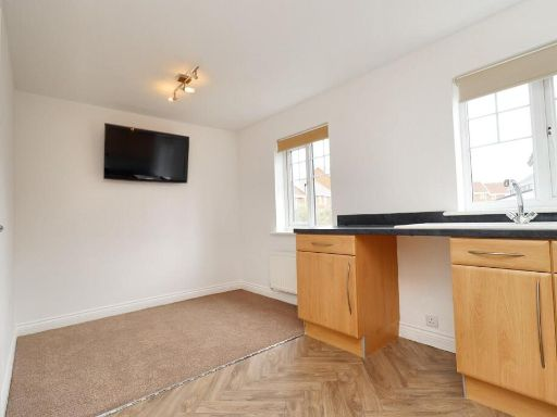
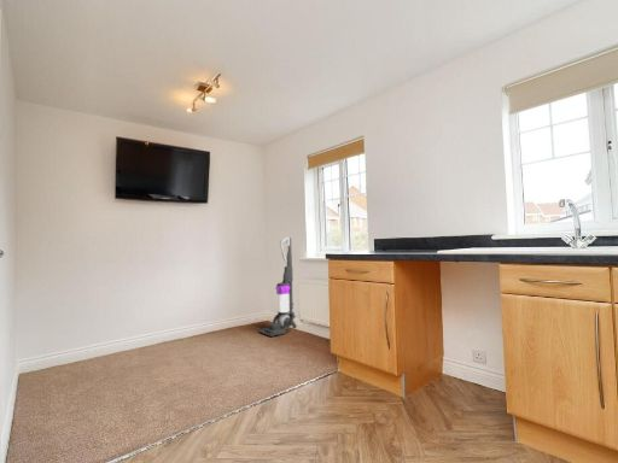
+ vacuum cleaner [258,236,298,338]
